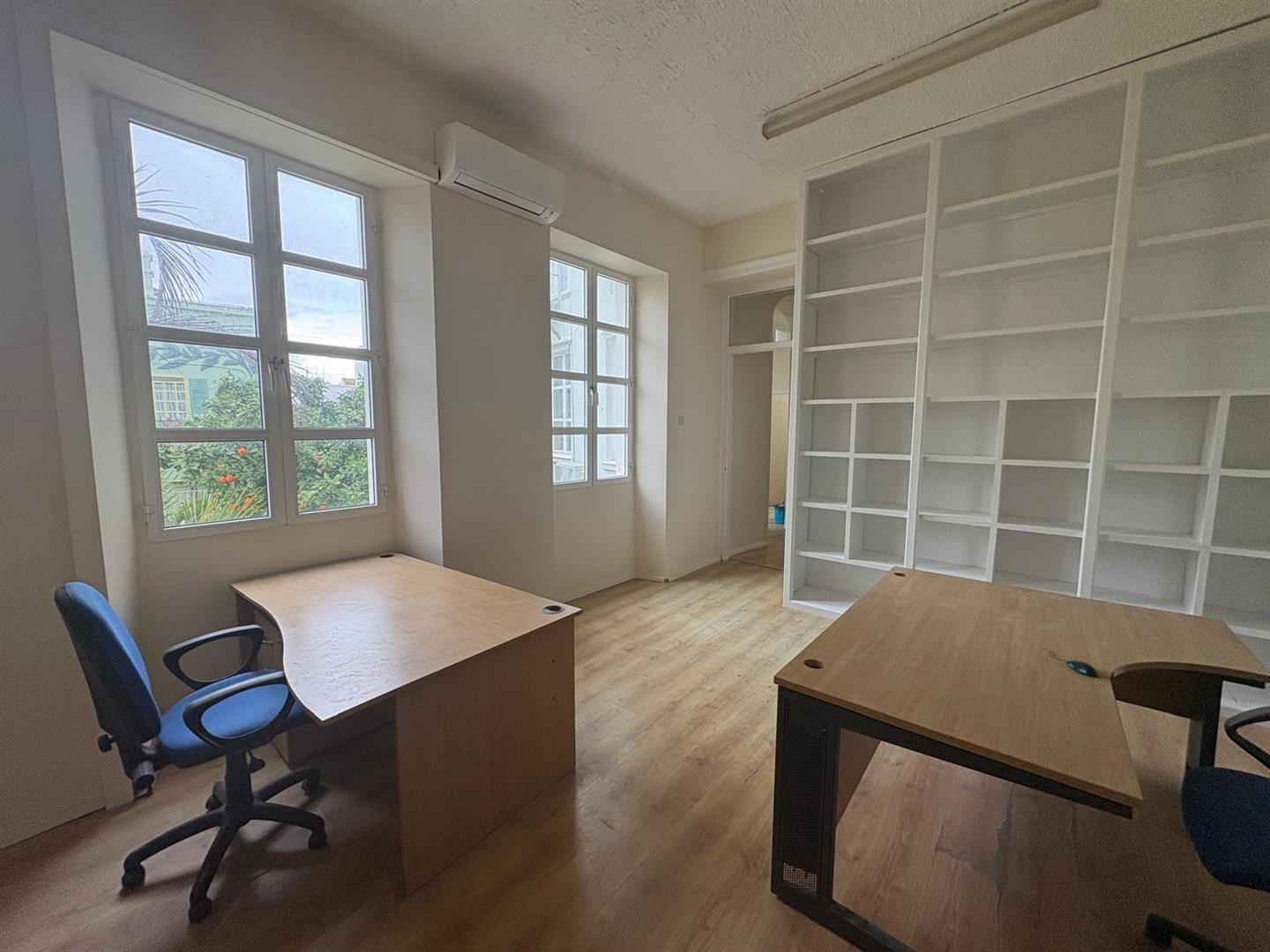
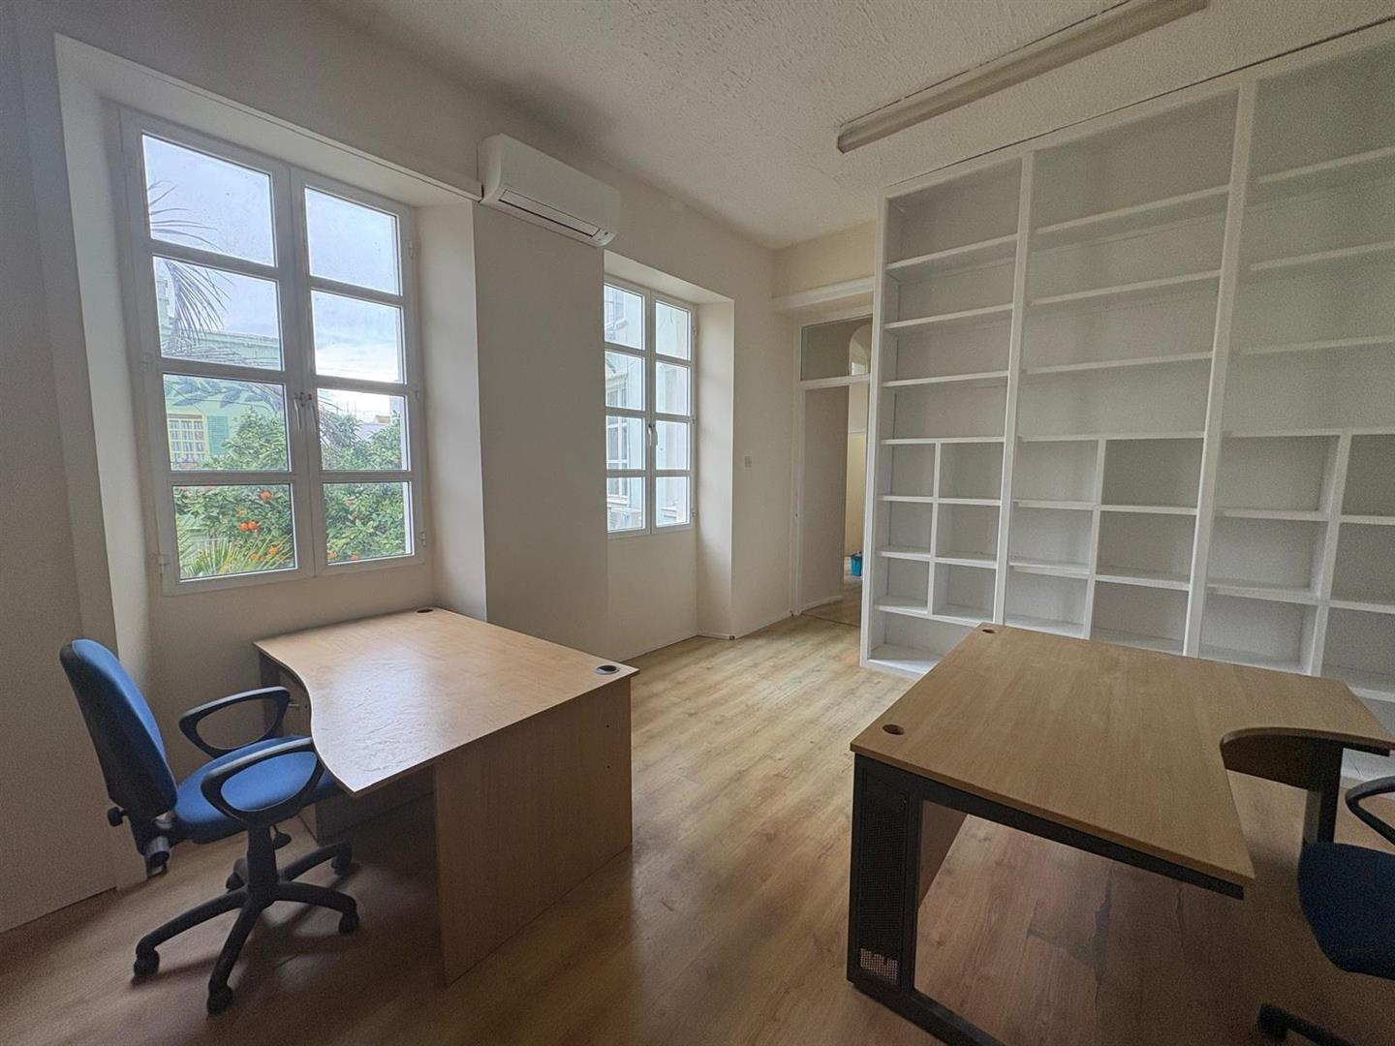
- mouse [1044,648,1099,677]
